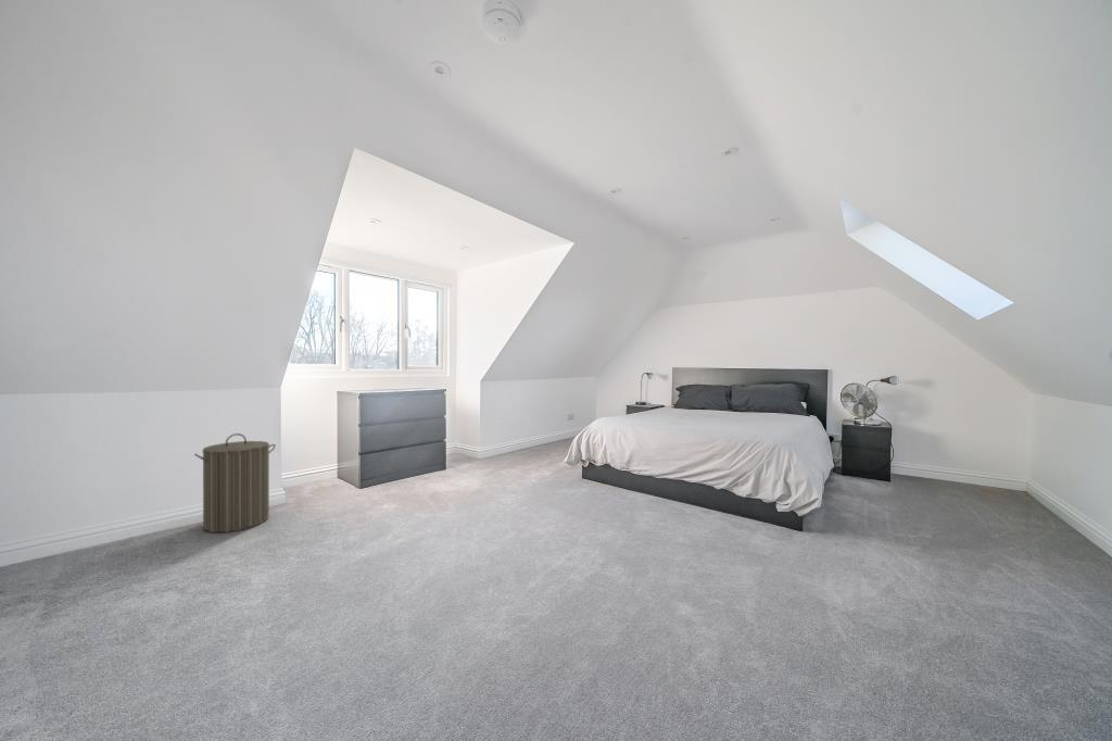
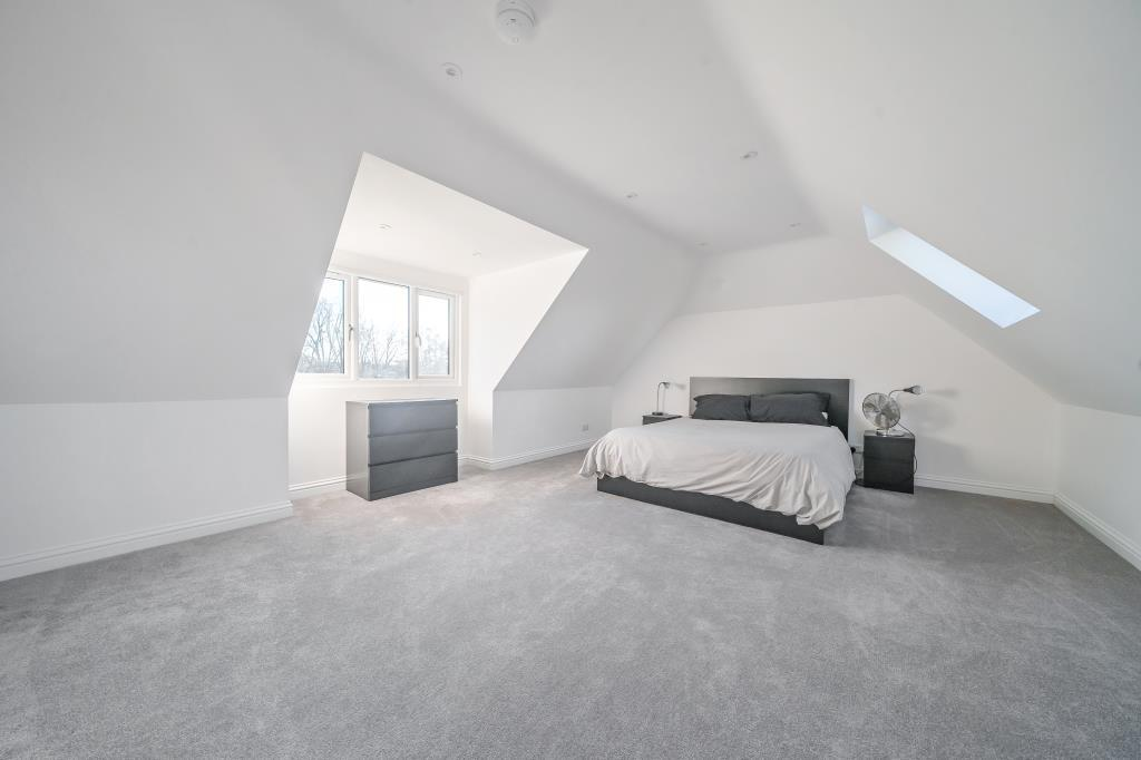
- laundry hamper [193,432,277,533]
